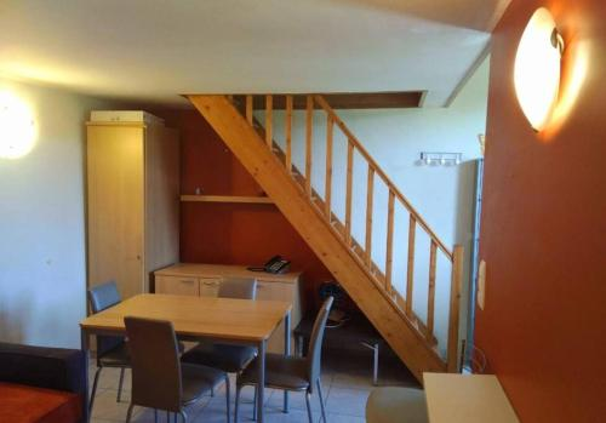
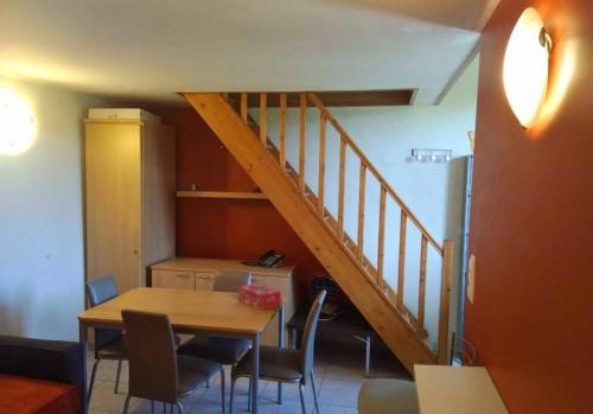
+ tissue box [237,282,282,311]
